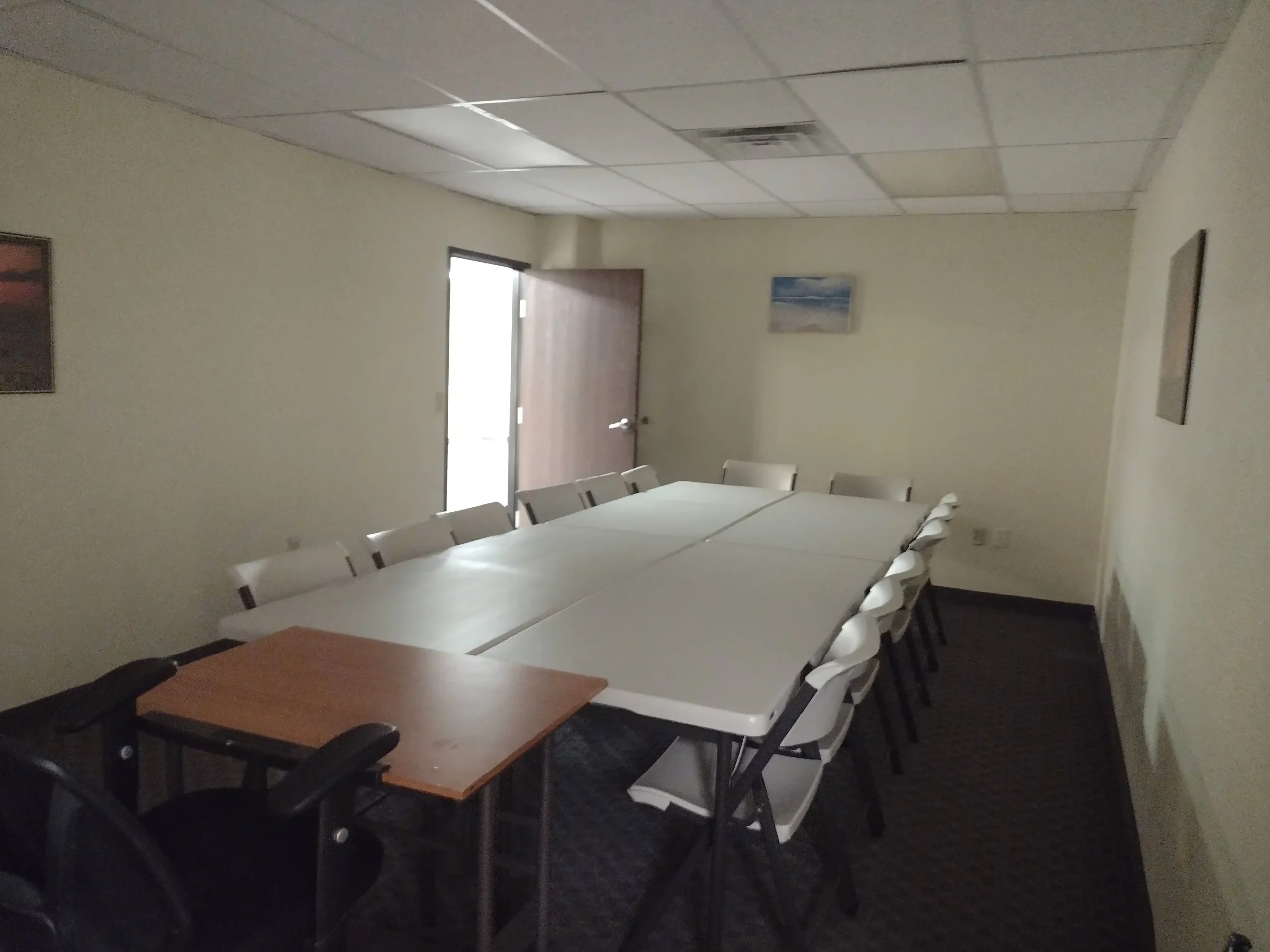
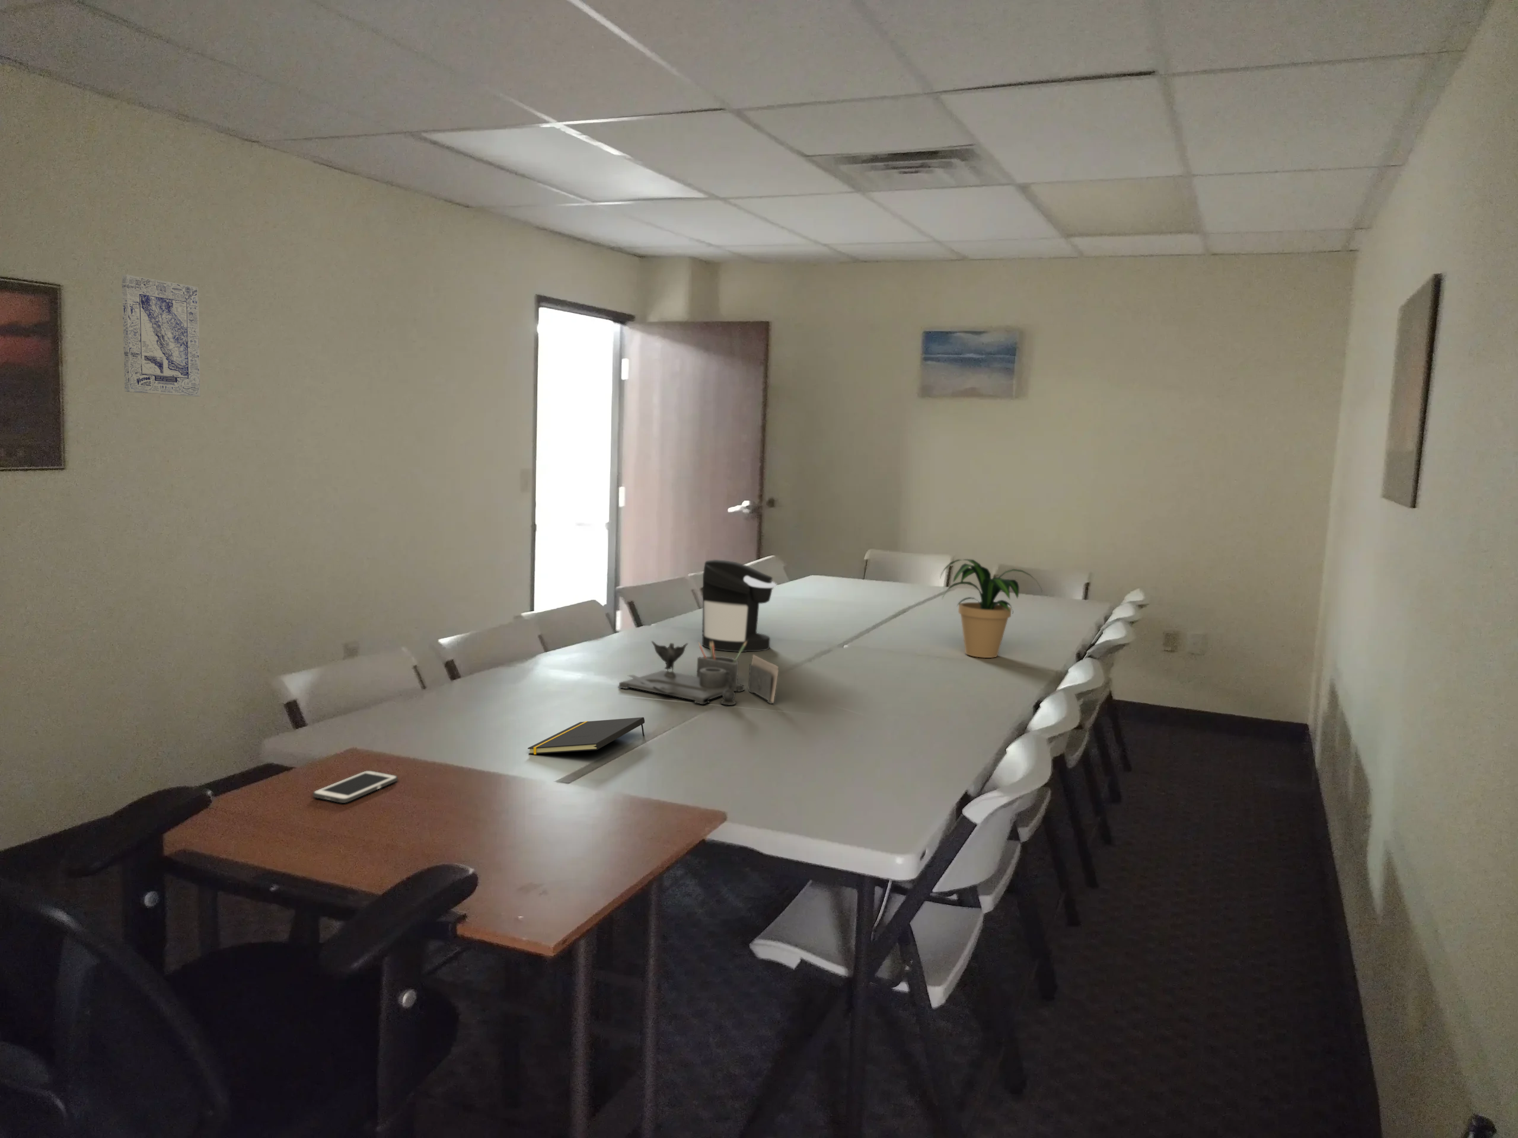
+ potted plant [939,558,1043,659]
+ notepad [527,716,645,755]
+ desk organizer [618,640,779,706]
+ coffee maker [702,559,777,653]
+ cell phone [312,770,398,803]
+ wall art [121,274,201,397]
